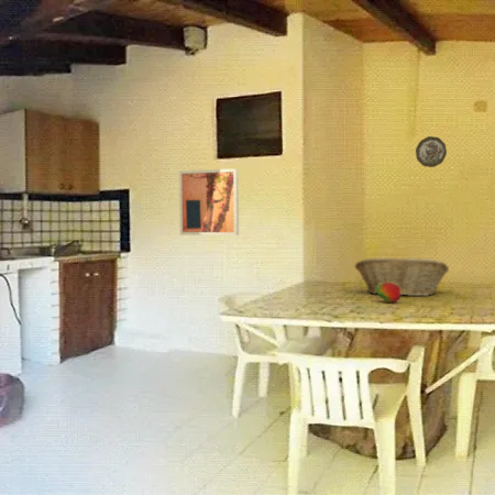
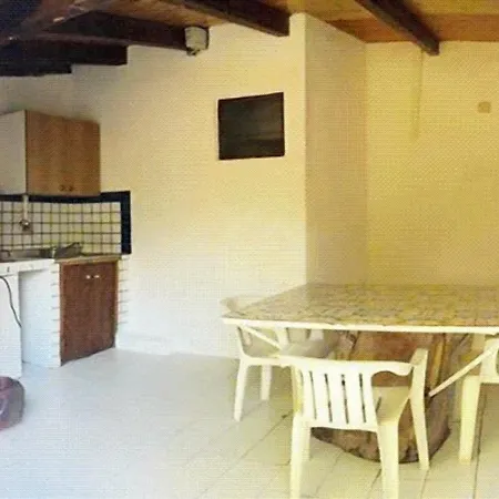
- fruit [376,282,402,304]
- wall art [178,167,240,237]
- fruit basket [354,256,450,297]
- decorative plate [415,135,448,168]
